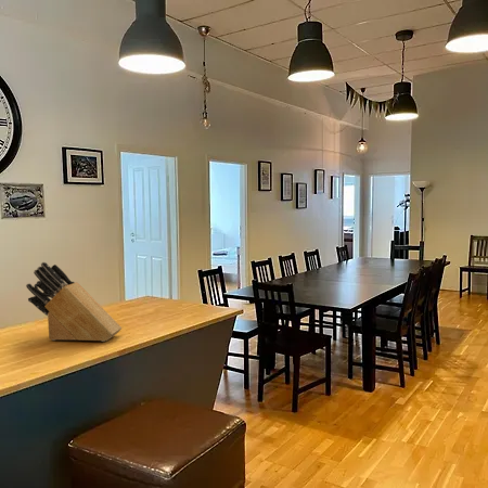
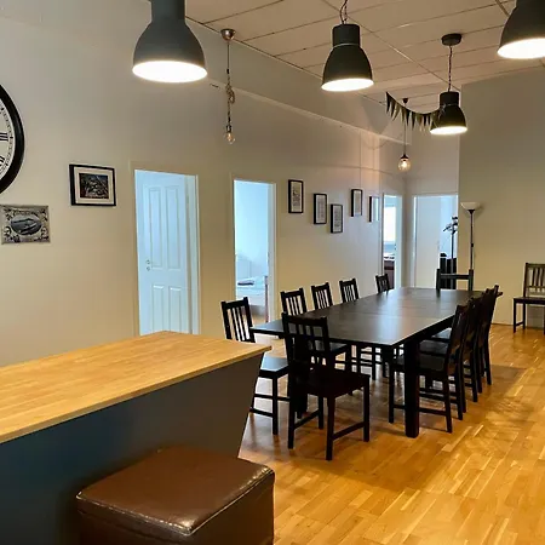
- knife block [25,261,123,343]
